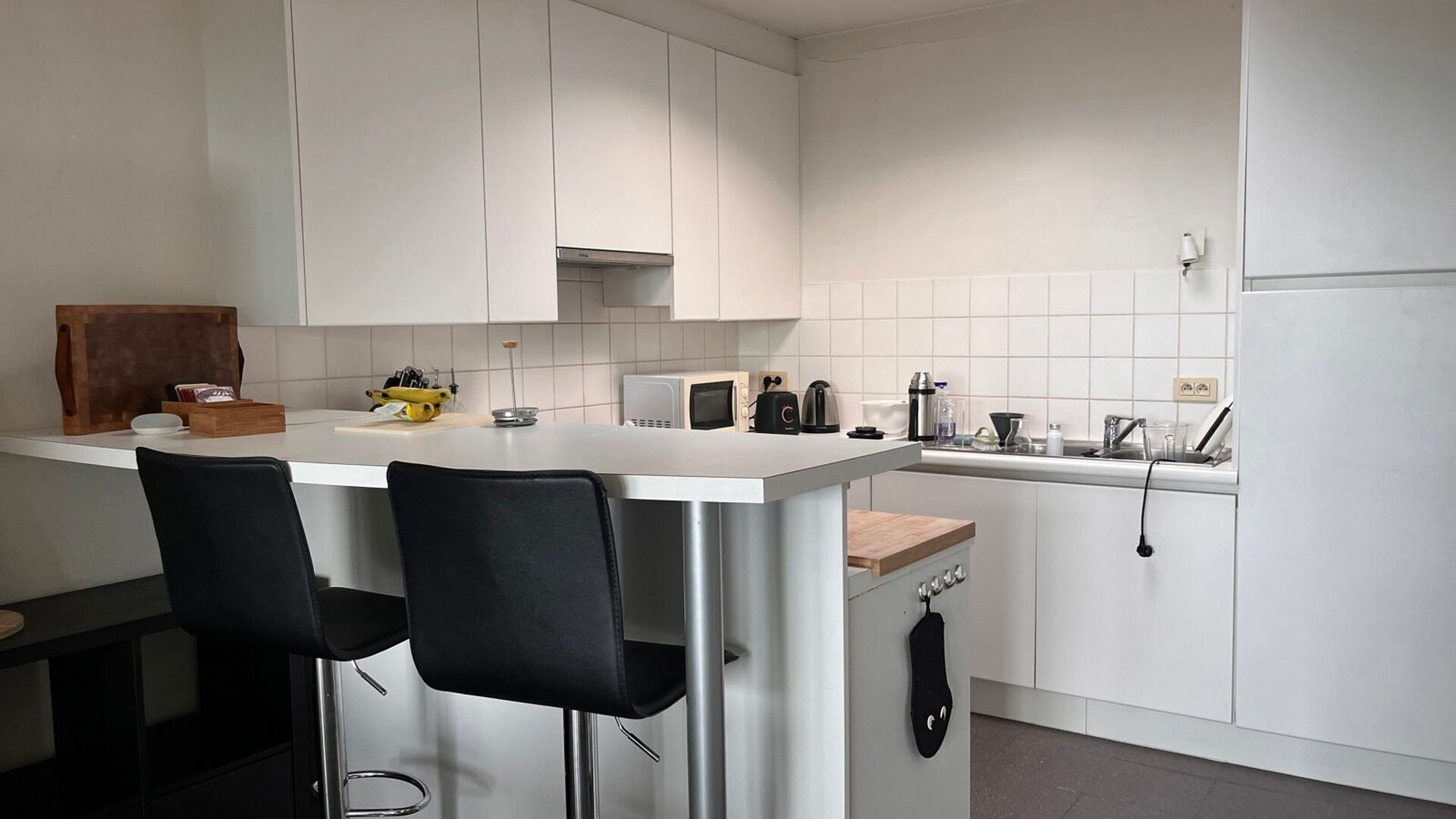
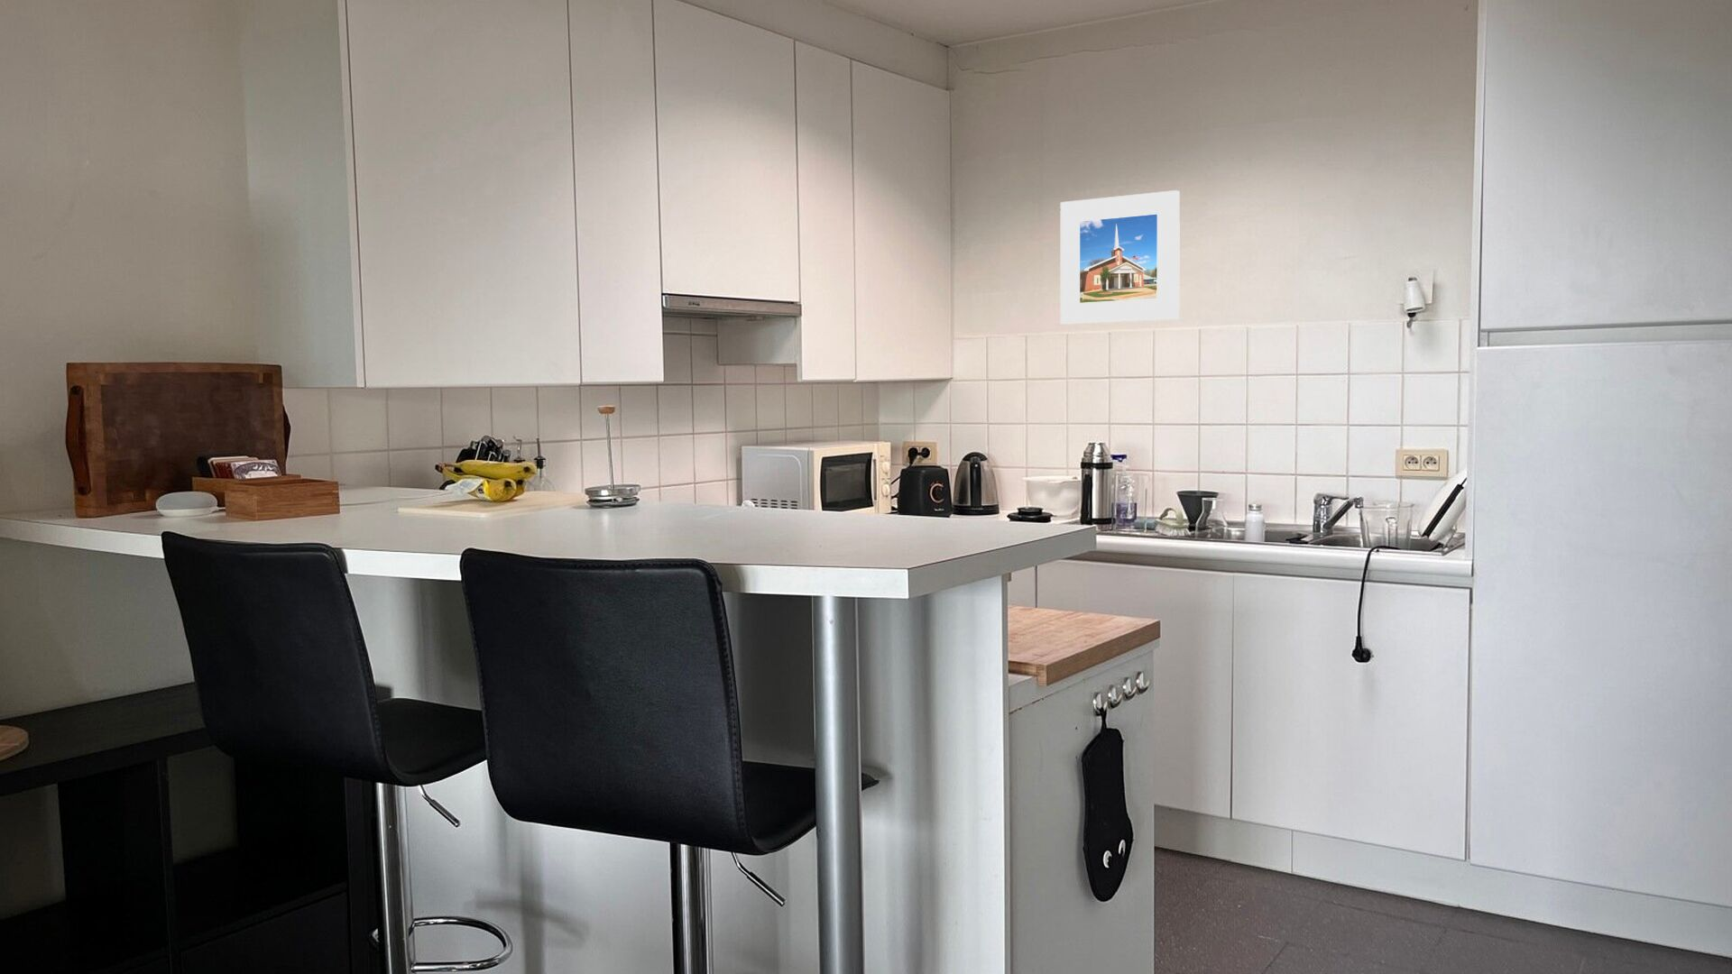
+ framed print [1060,189,1181,326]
